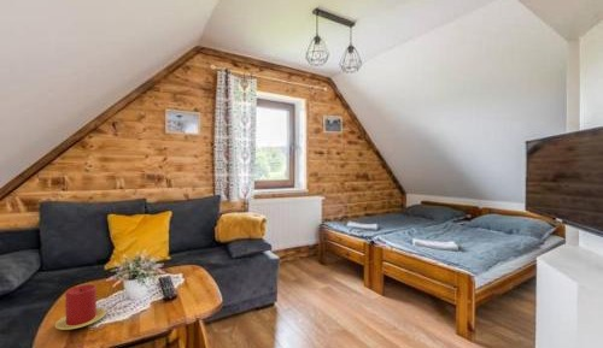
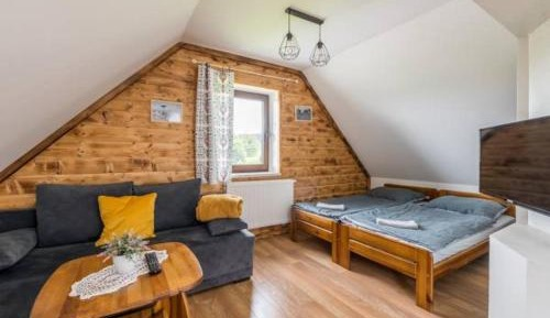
- candle [54,283,106,331]
